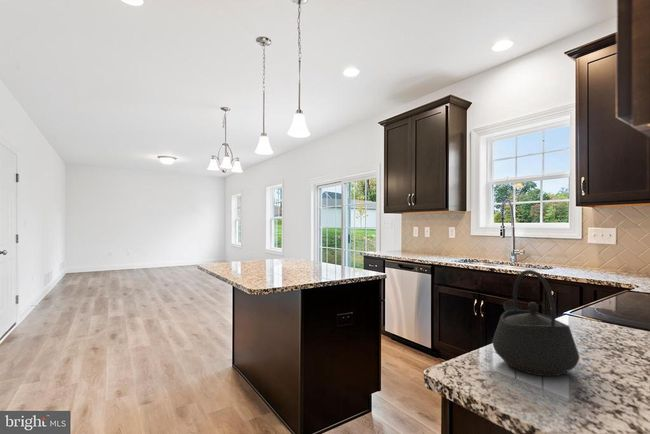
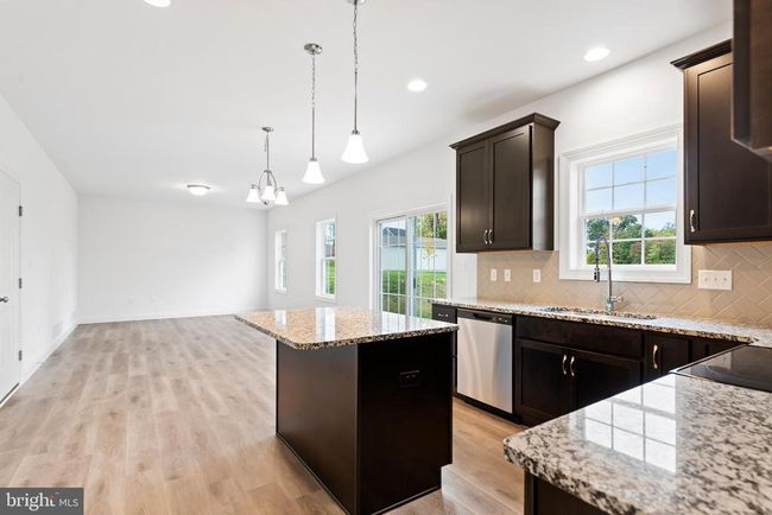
- kettle [491,269,580,377]
